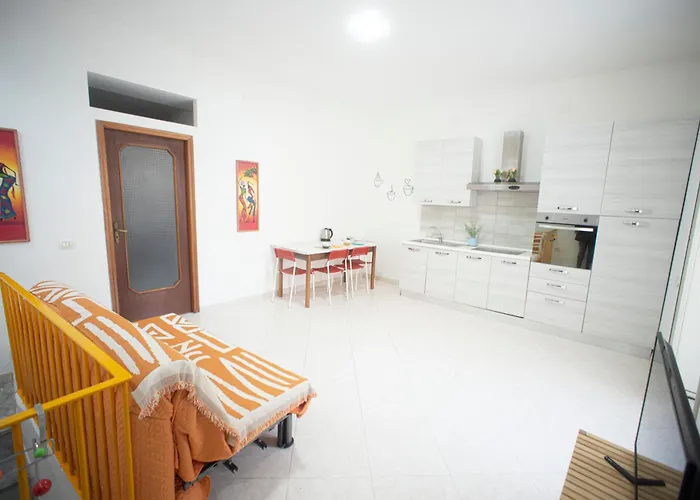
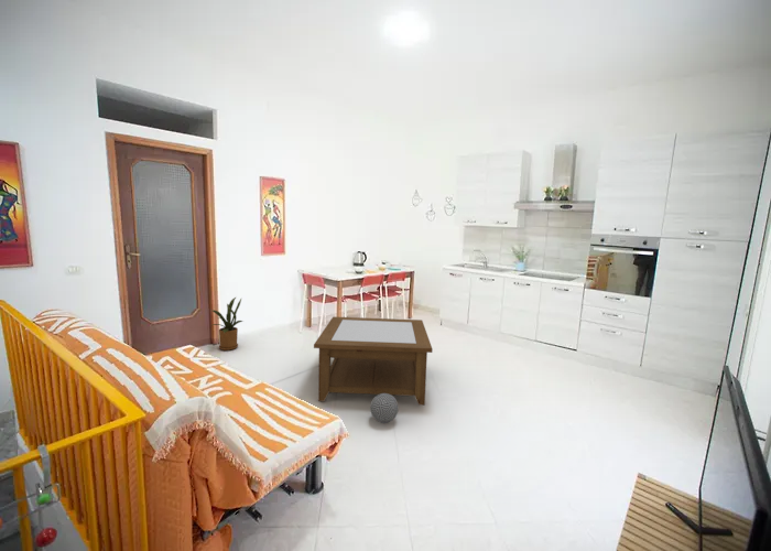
+ house plant [211,295,245,352]
+ coffee table [313,315,433,407]
+ decorative ball [369,393,400,424]
